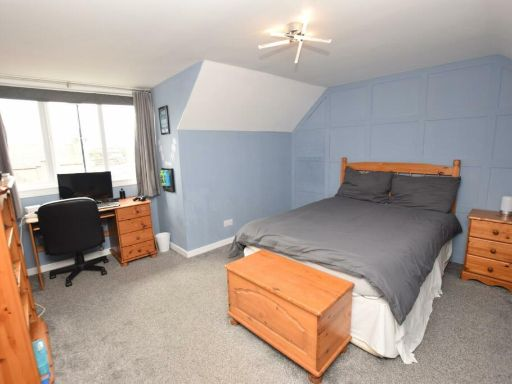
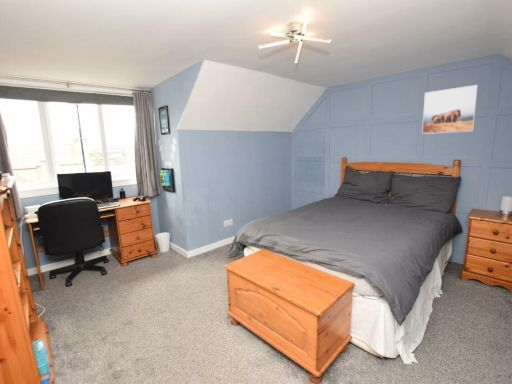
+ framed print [421,84,479,135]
